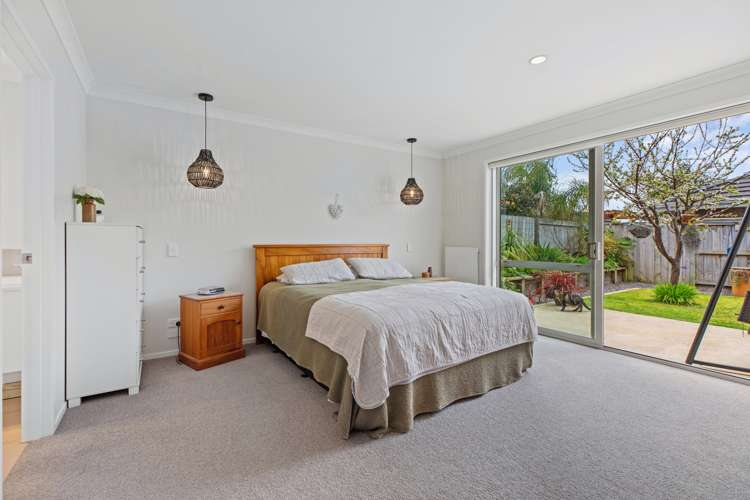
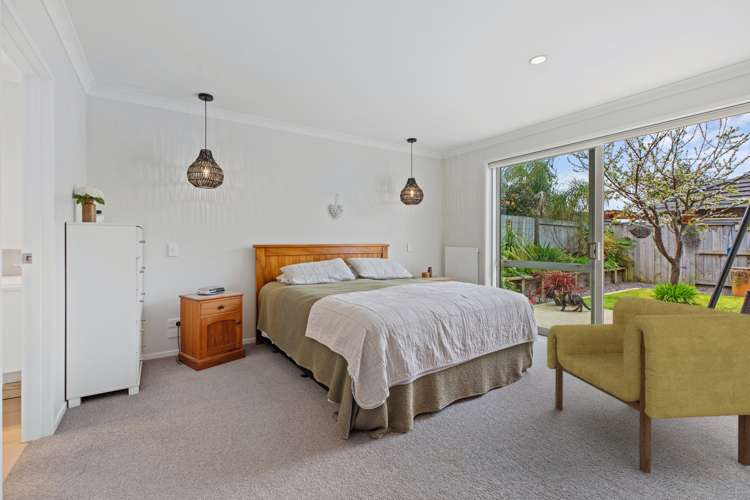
+ armchair [546,295,750,474]
